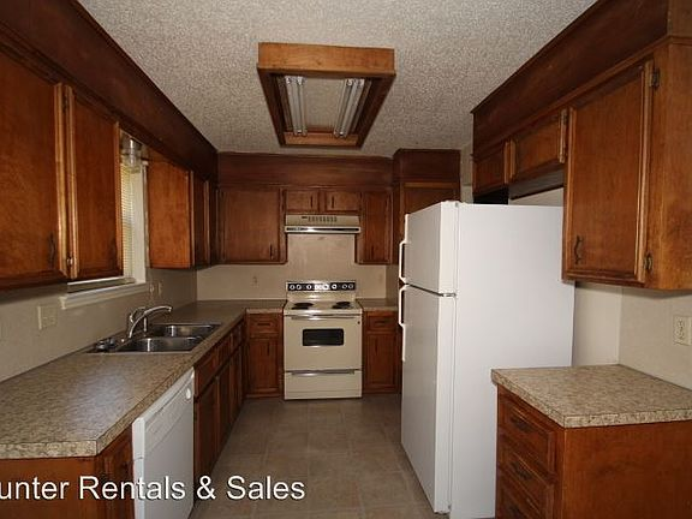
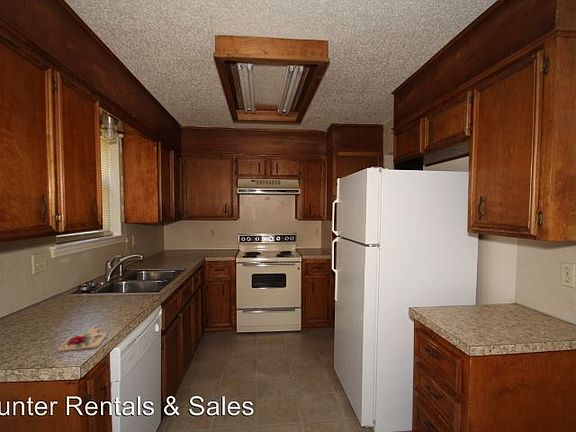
+ cutting board [57,326,107,353]
